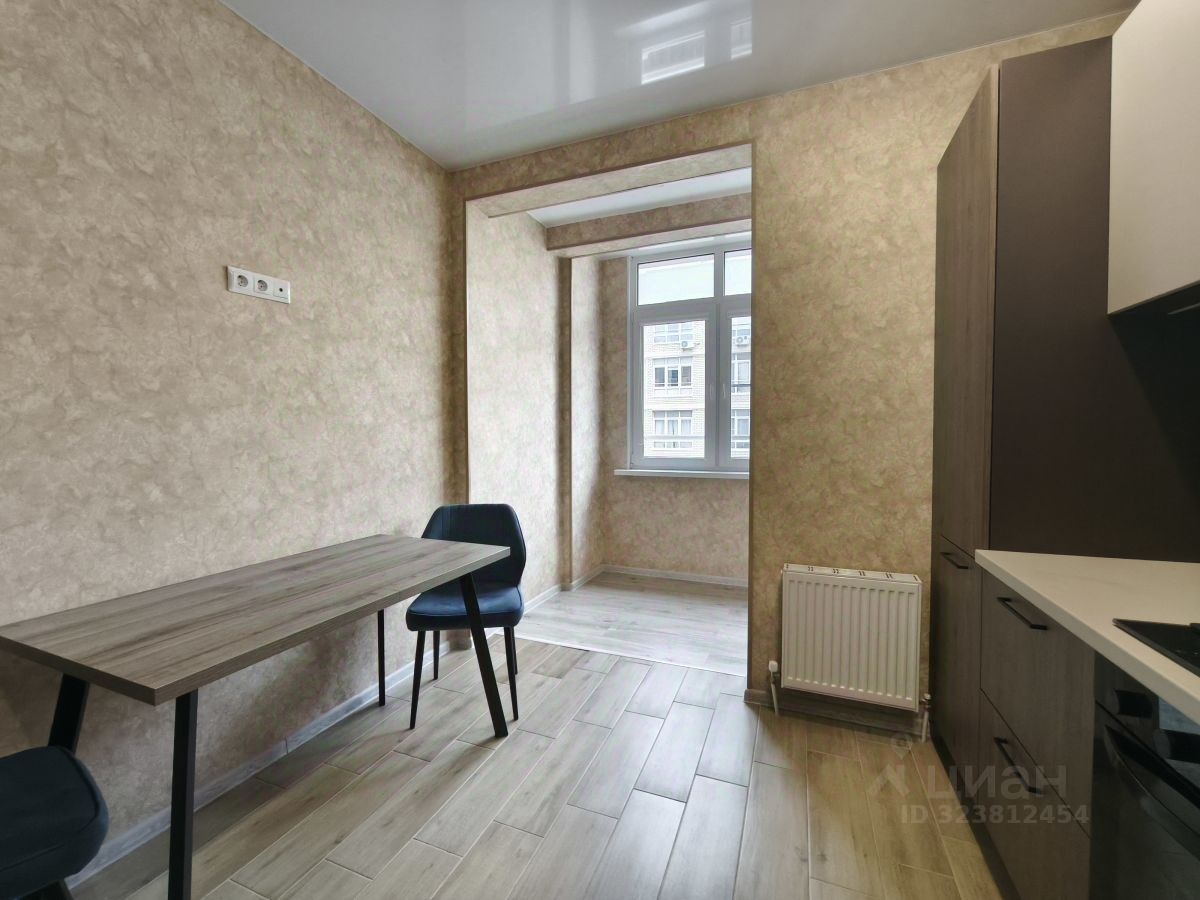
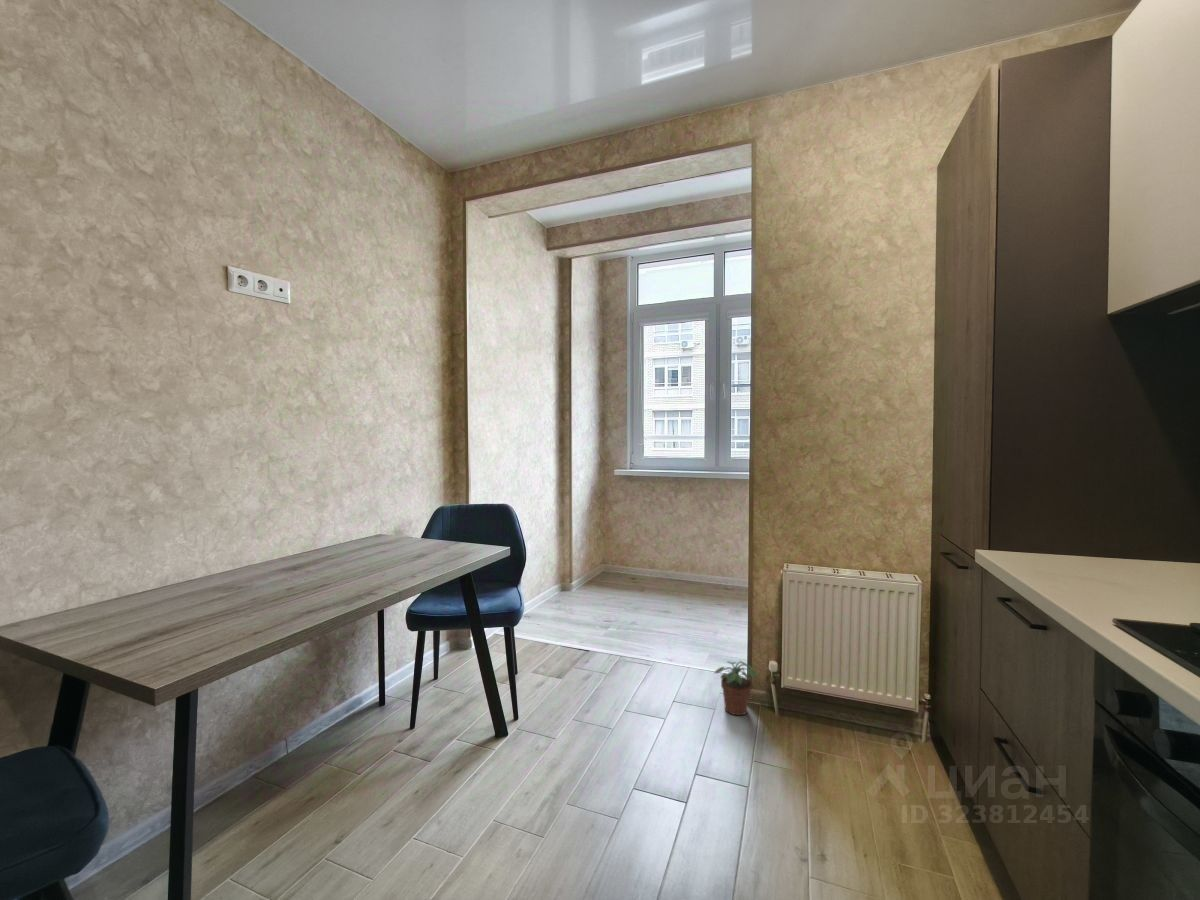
+ potted plant [713,660,759,716]
